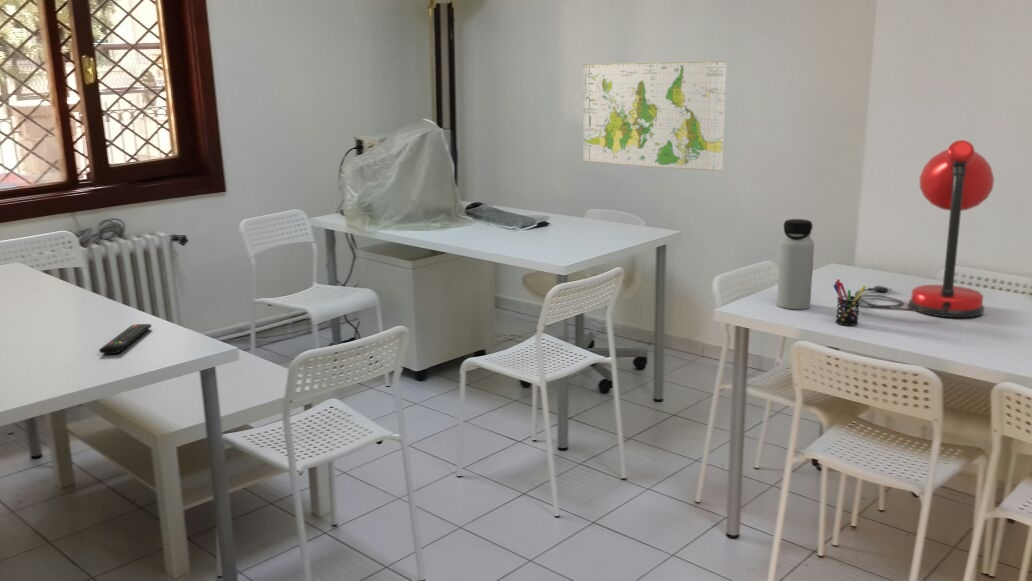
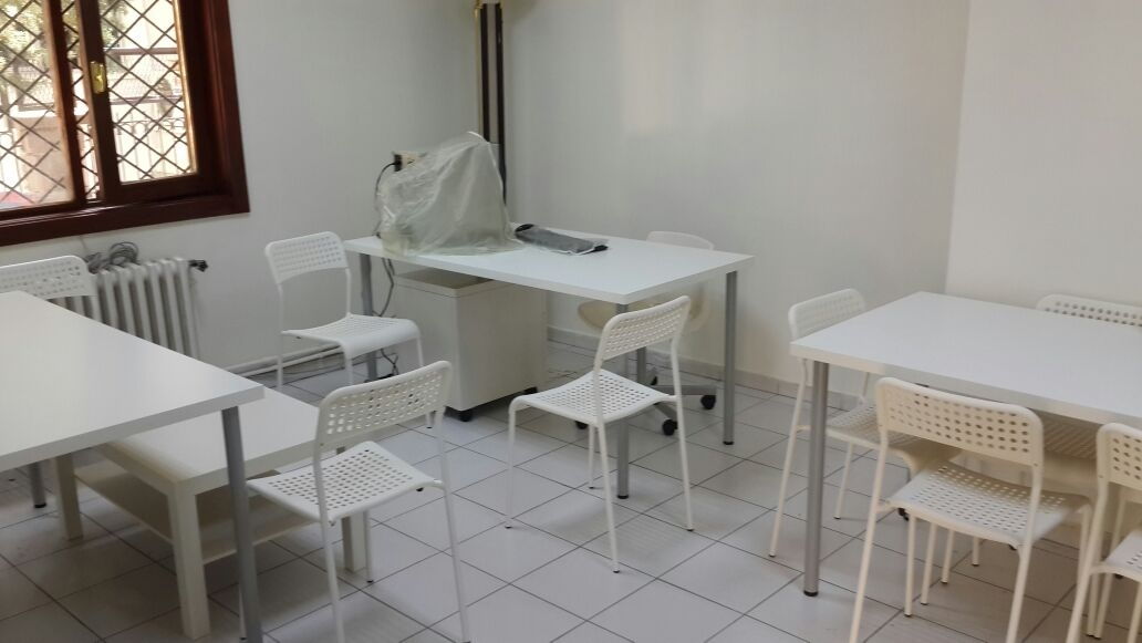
- water bottle [776,218,815,310]
- pen holder [832,278,867,327]
- map [582,60,728,172]
- remote control [98,323,152,355]
- desk lamp [850,139,995,318]
